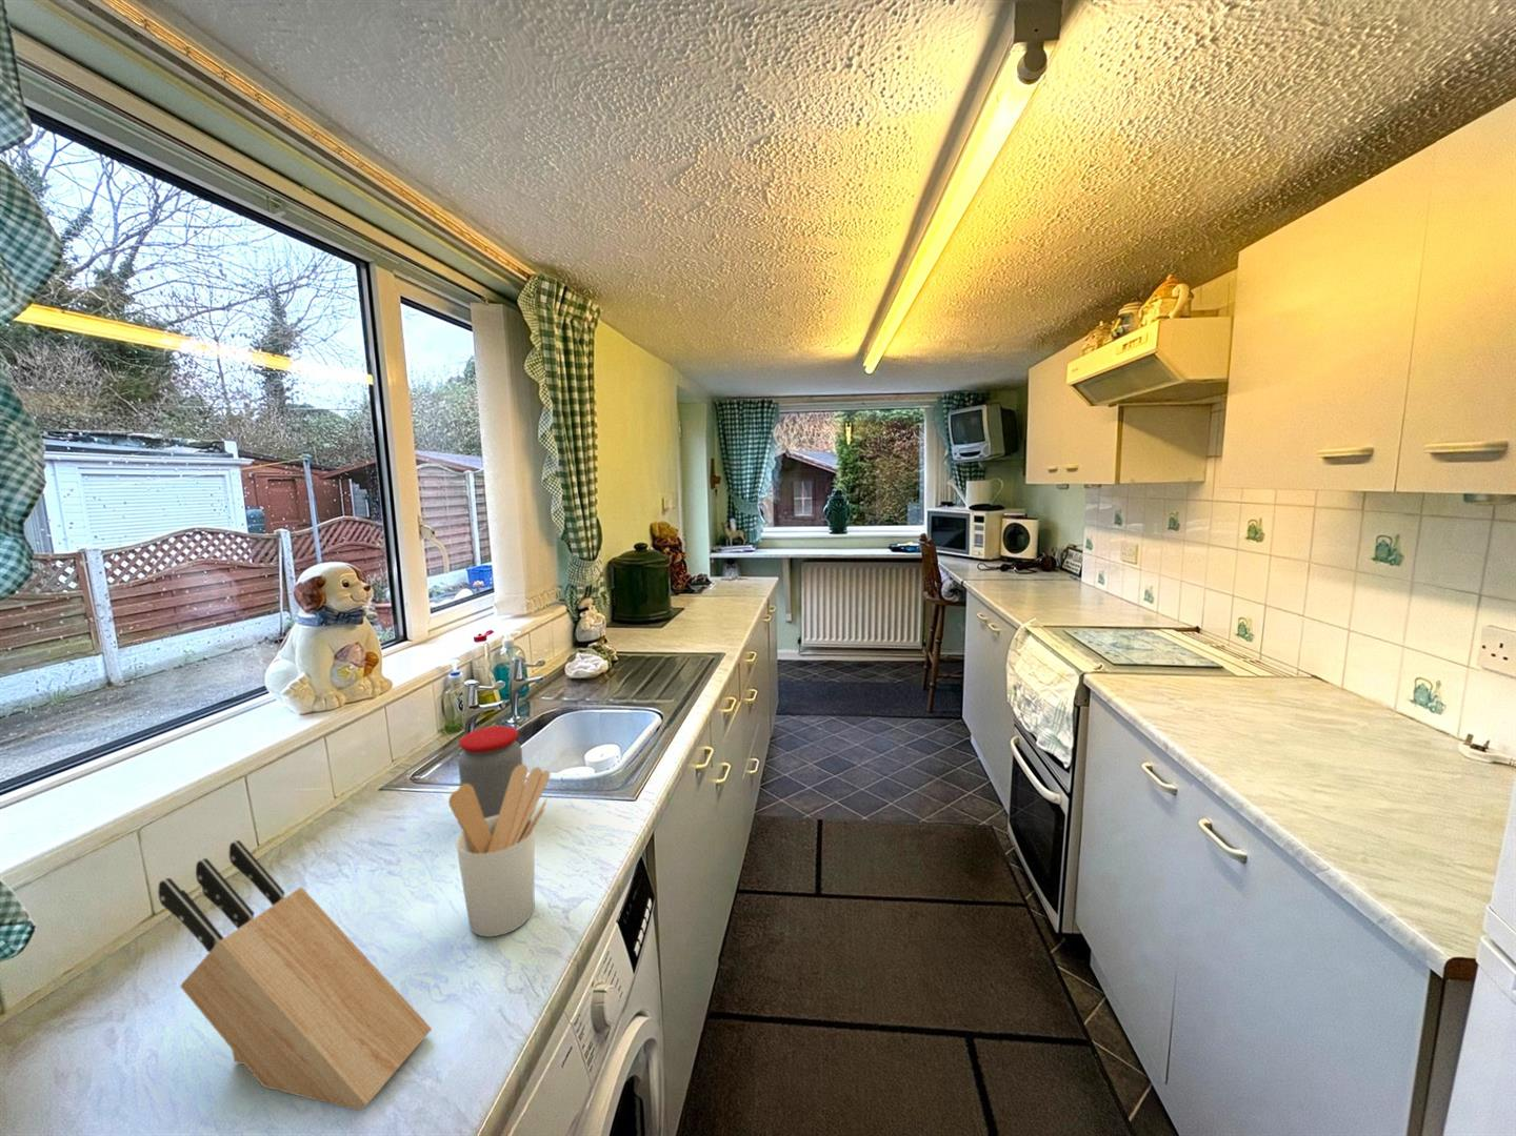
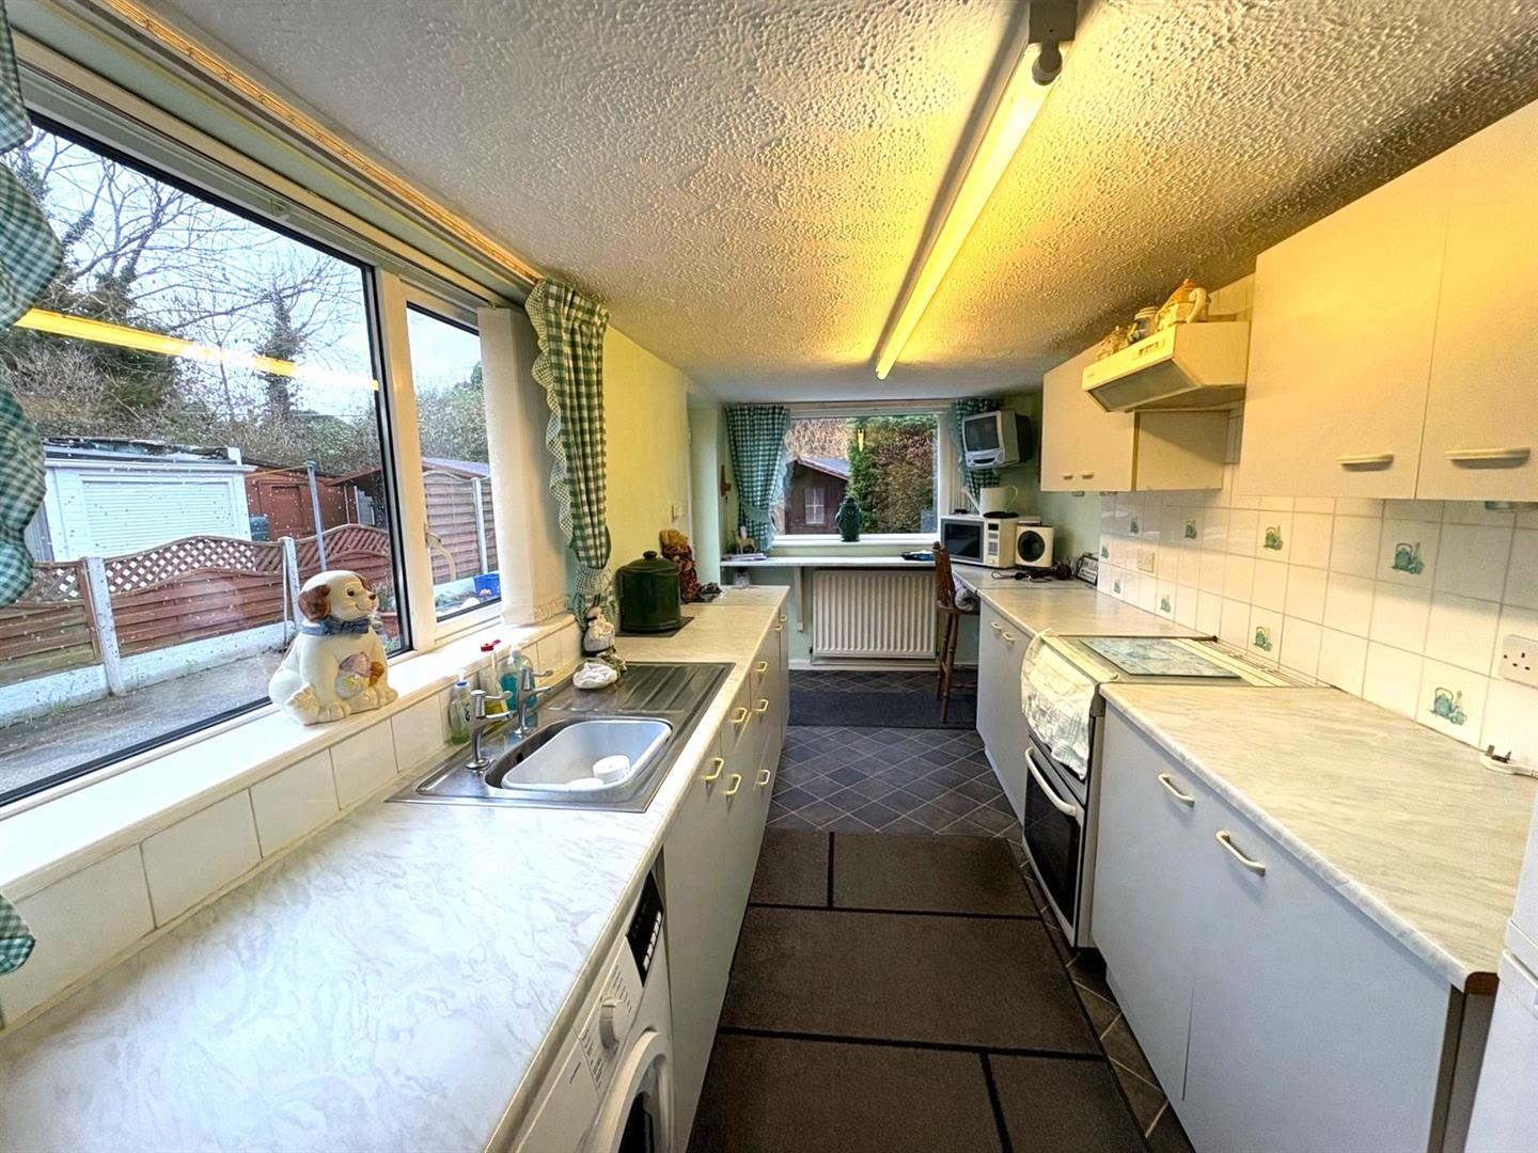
- utensil holder [448,764,551,937]
- knife block [156,839,432,1112]
- jar [457,724,524,819]
